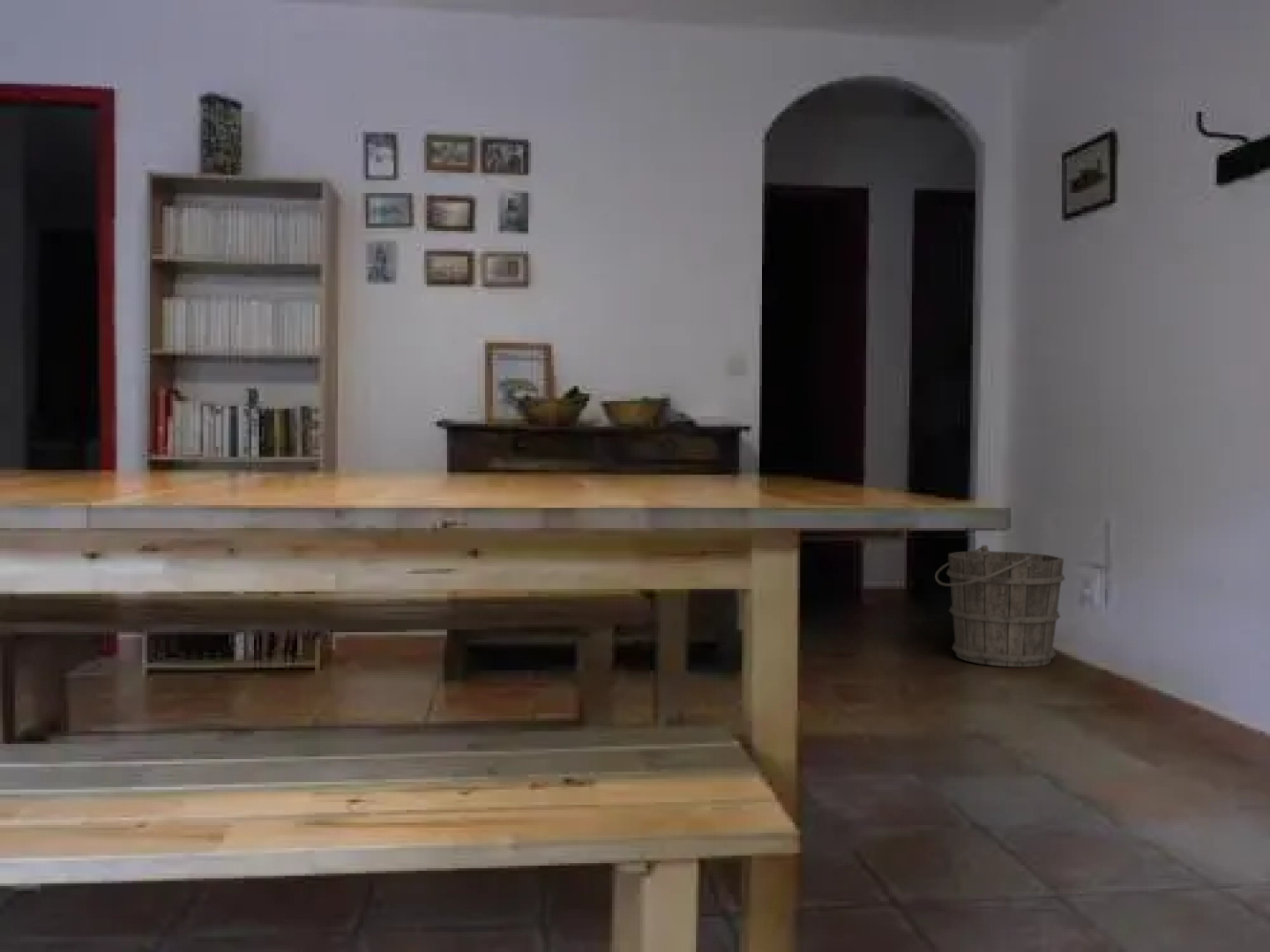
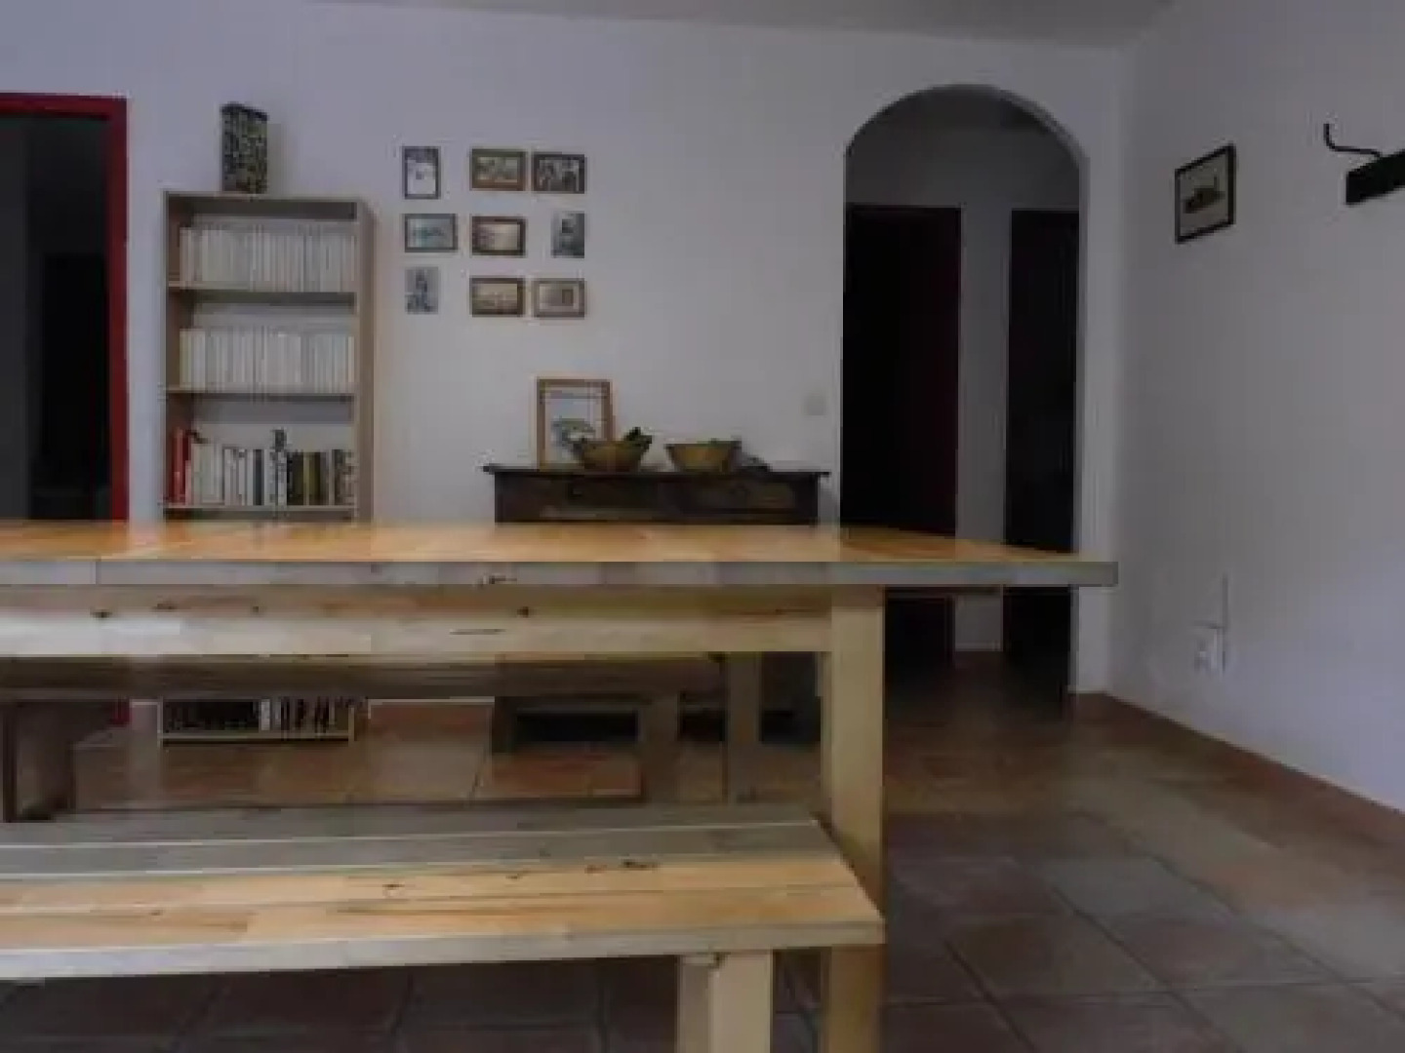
- bucket [934,544,1066,668]
